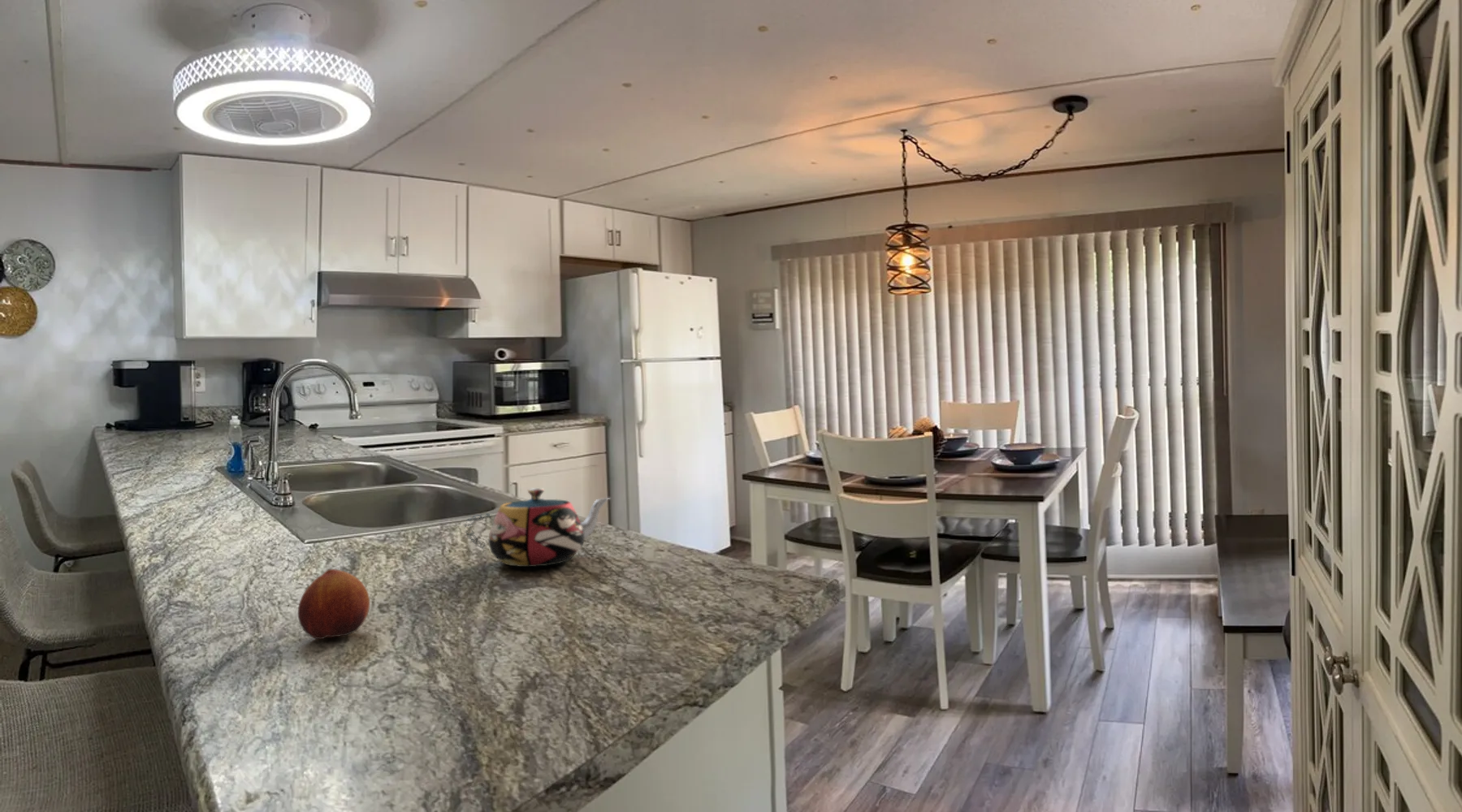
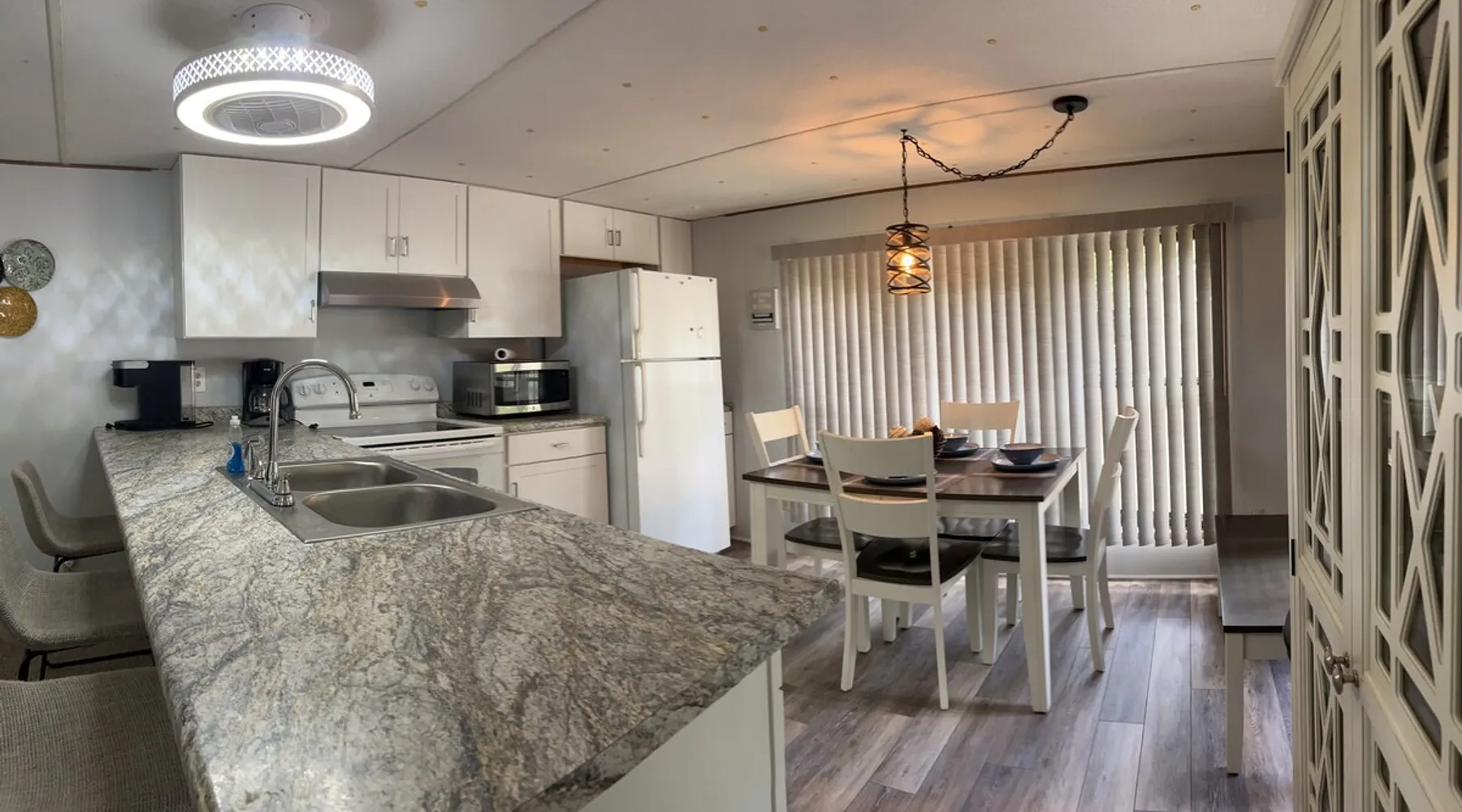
- fruit [297,568,370,640]
- teapot [464,487,611,568]
